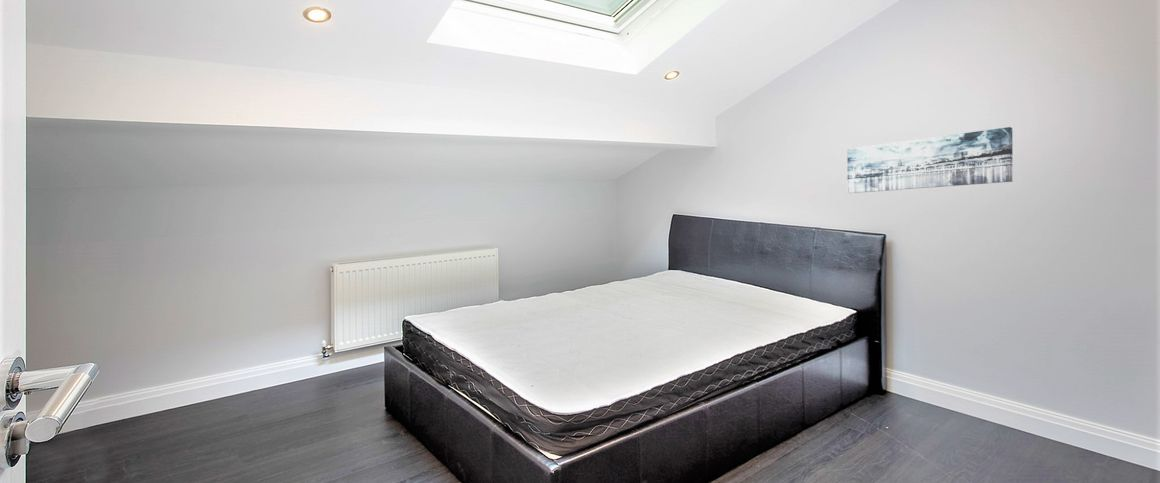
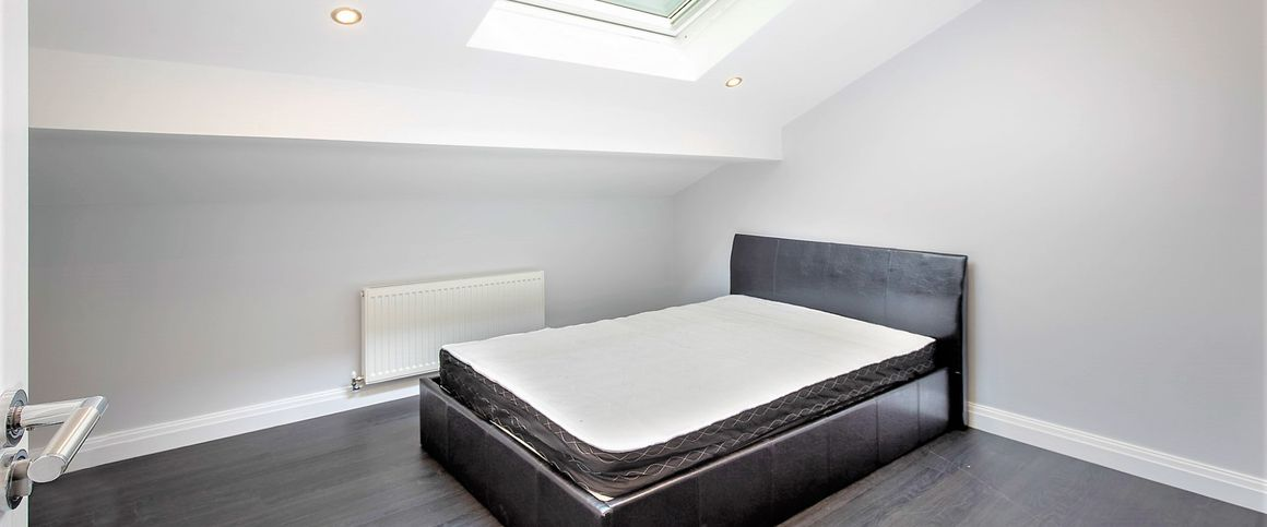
- wall art [846,126,1014,194]
